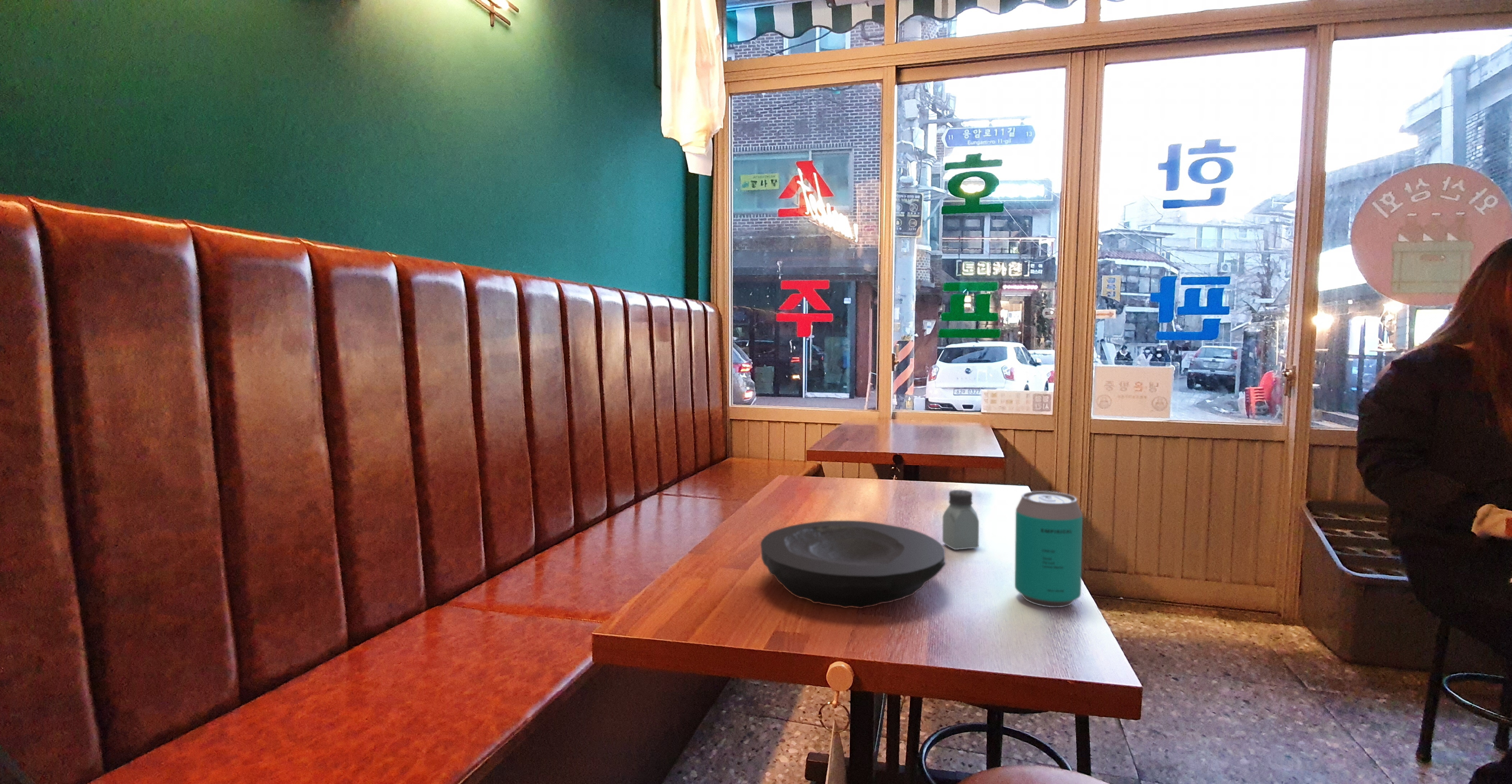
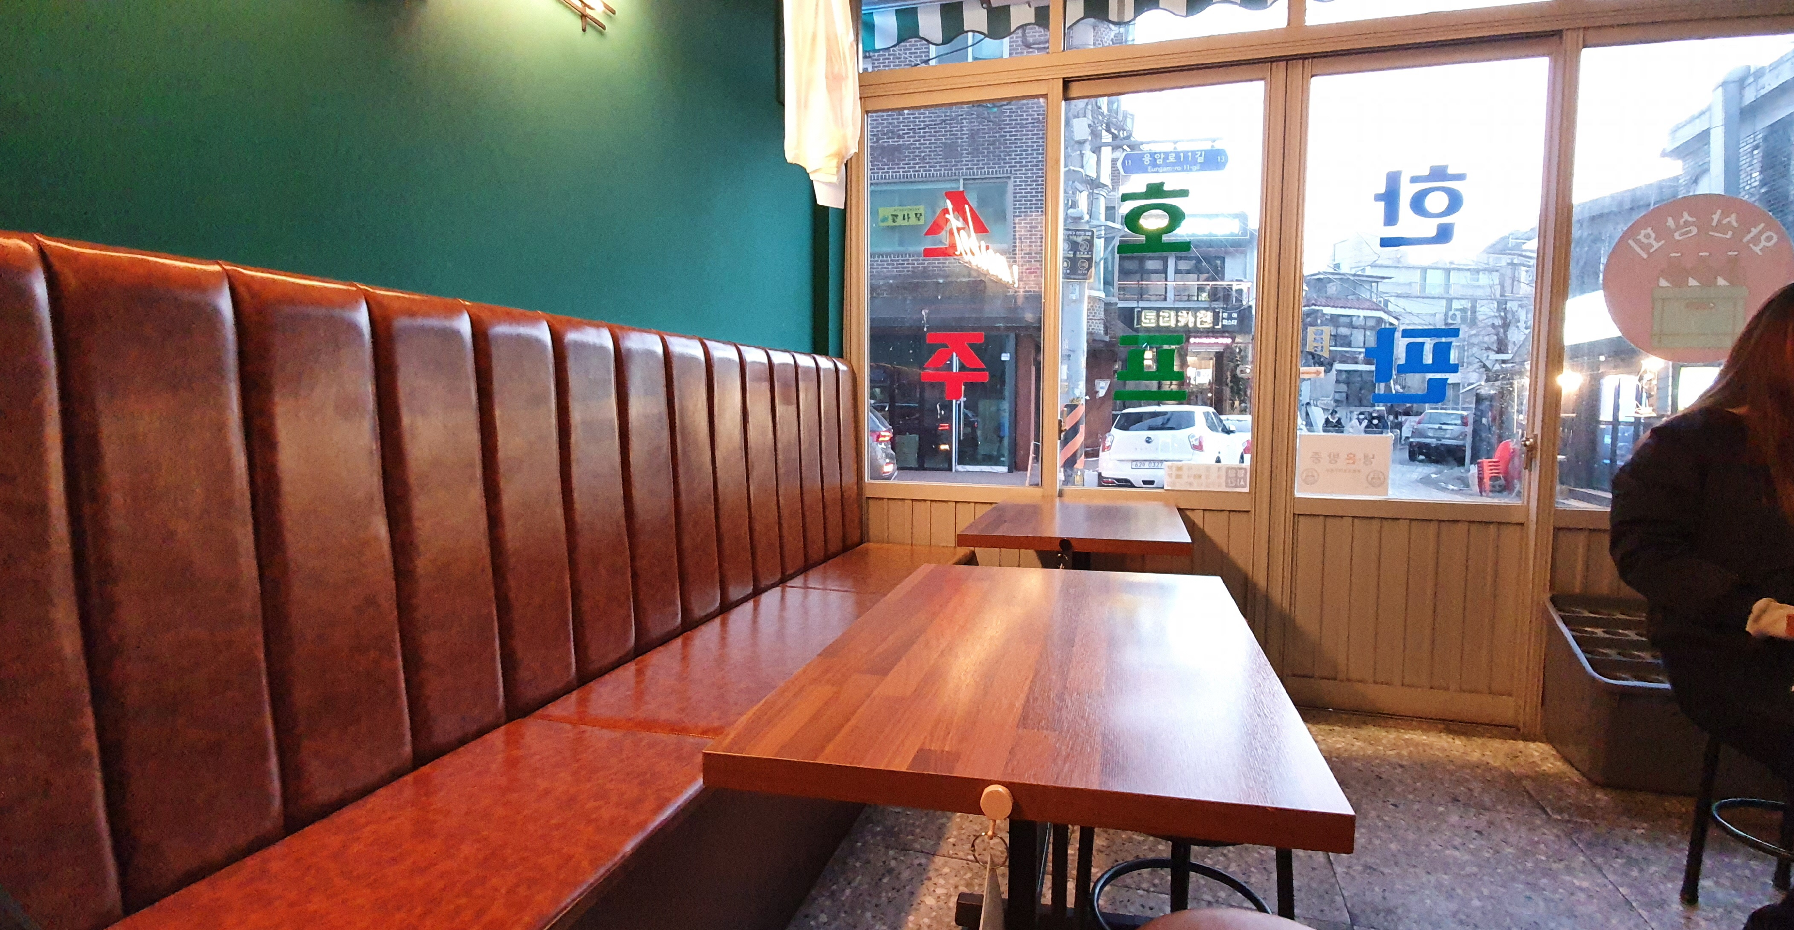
- saltshaker [942,490,979,550]
- plate [760,520,946,609]
- beverage can [1014,491,1083,608]
